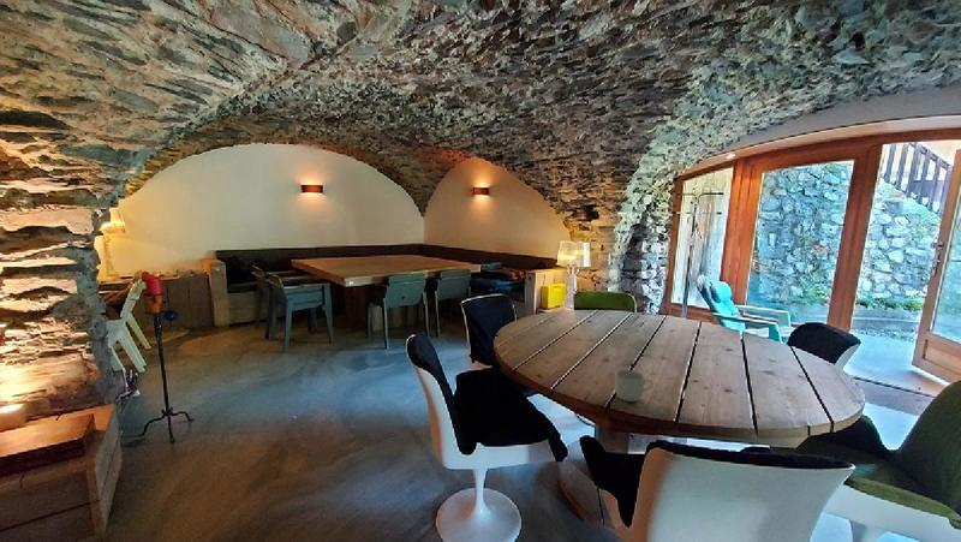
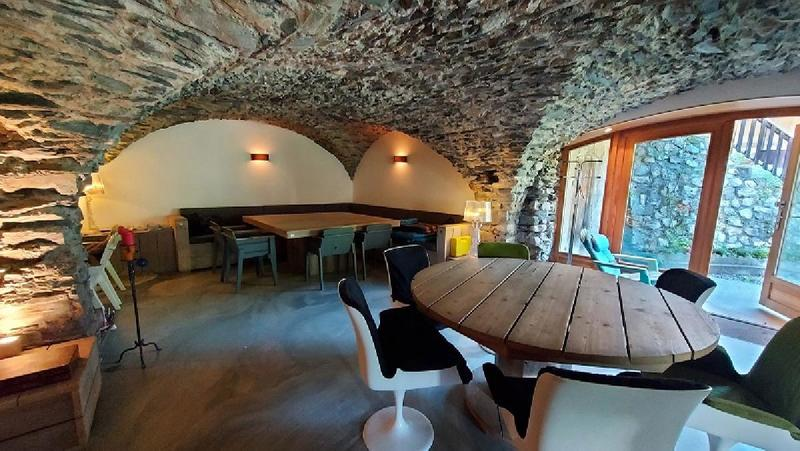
- mug [614,369,653,403]
